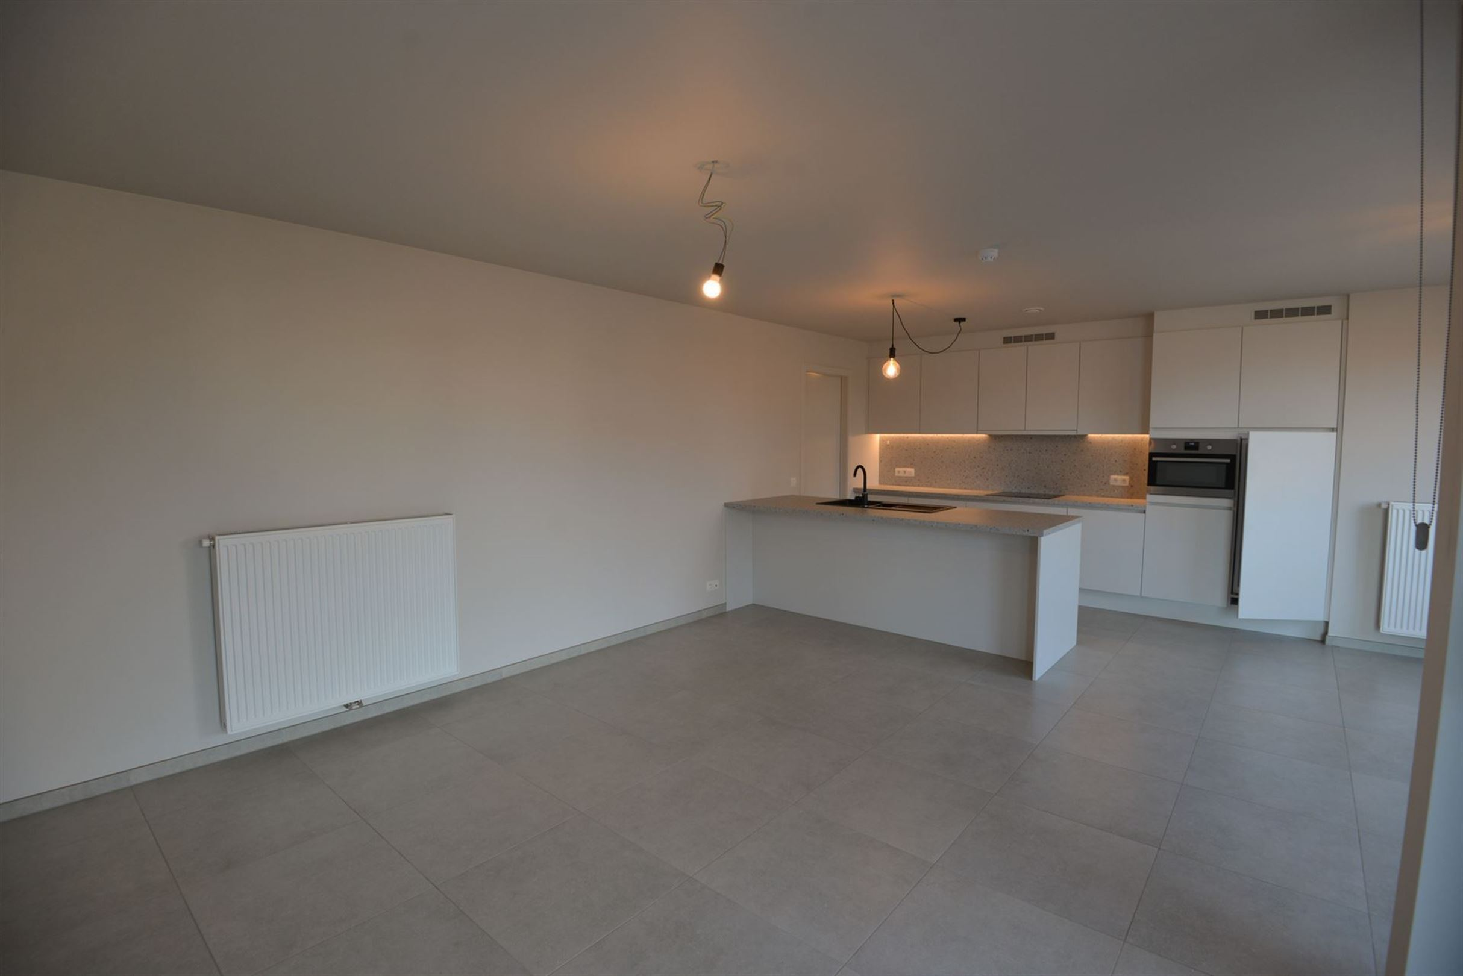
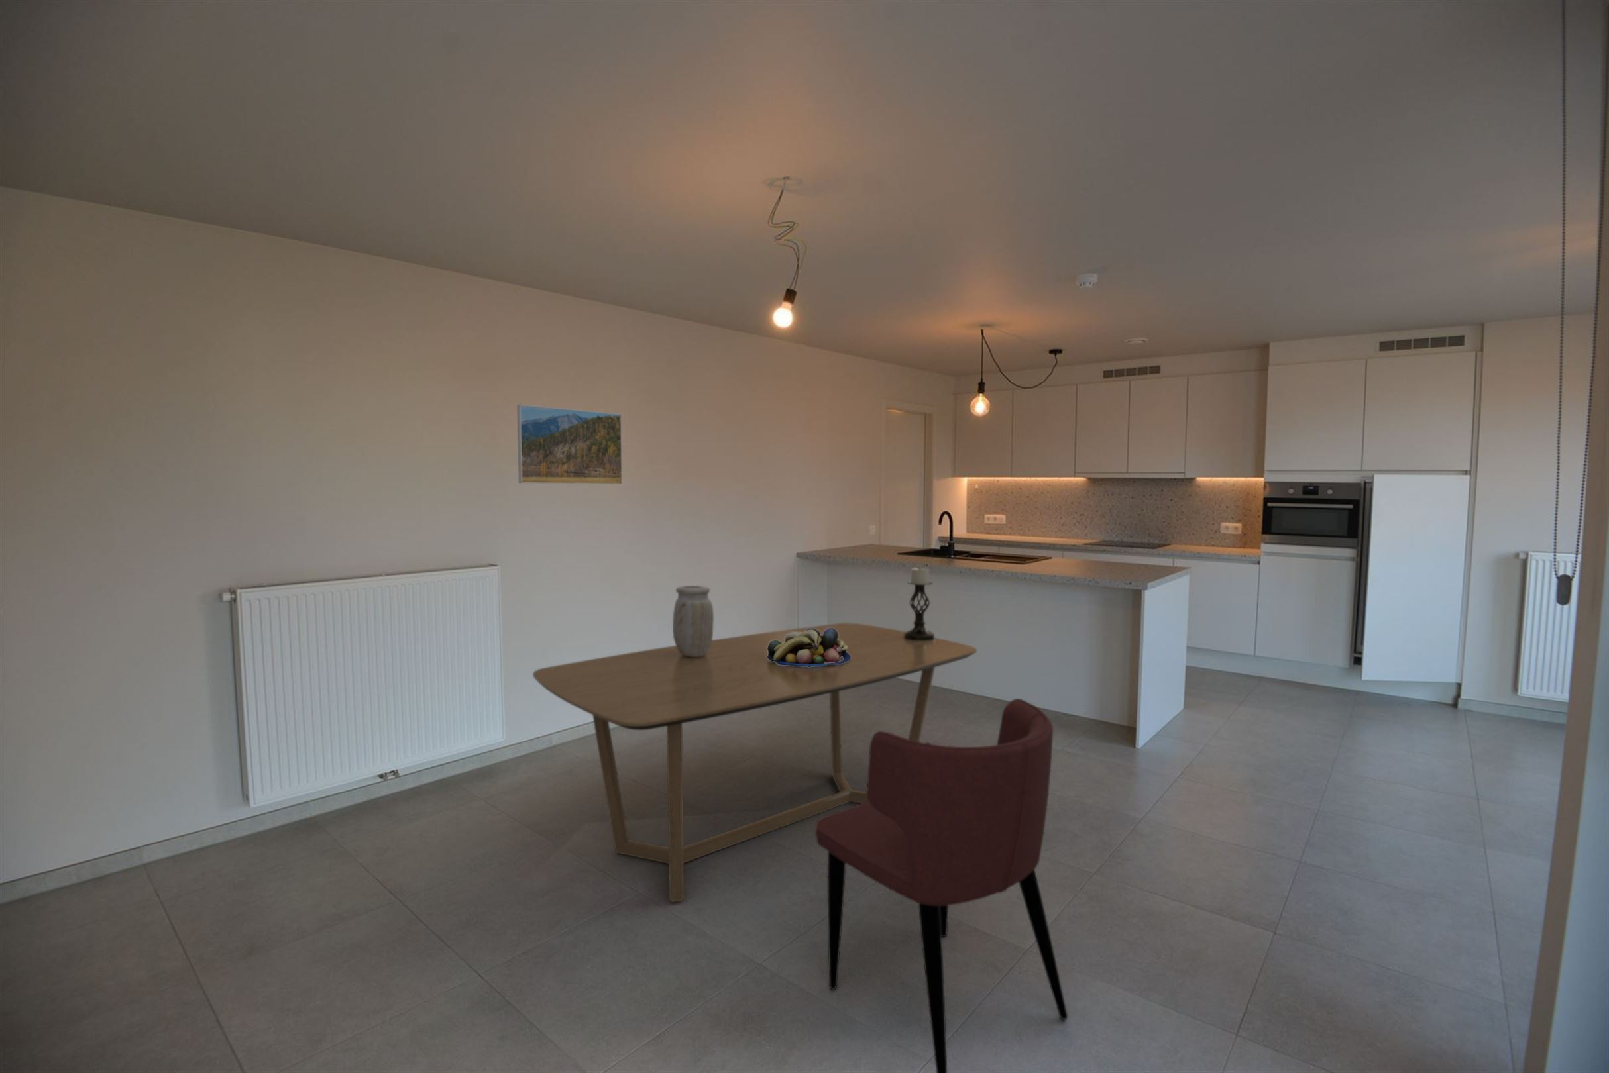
+ dining table [532,622,978,903]
+ fruit bowl [767,628,851,667]
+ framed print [516,404,623,485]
+ dining chair [815,698,1069,1073]
+ vase [672,584,714,657]
+ candle holder [903,565,936,641]
